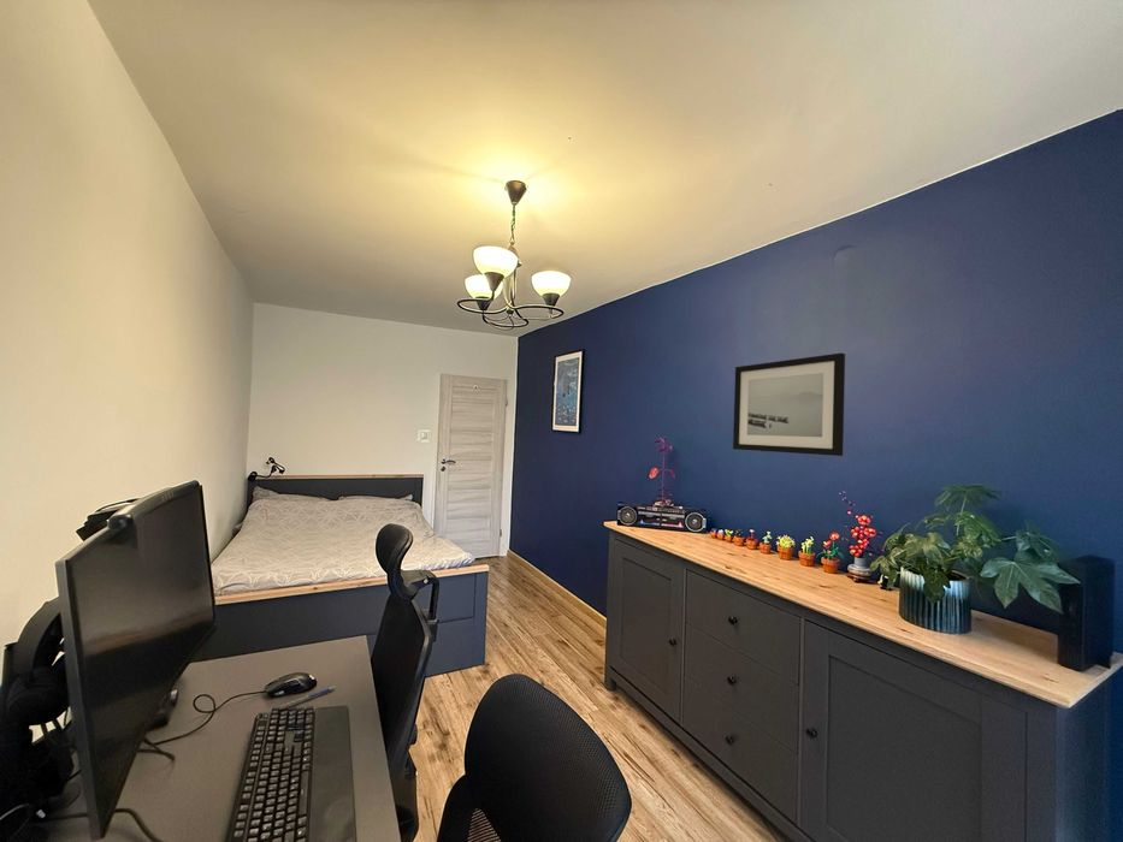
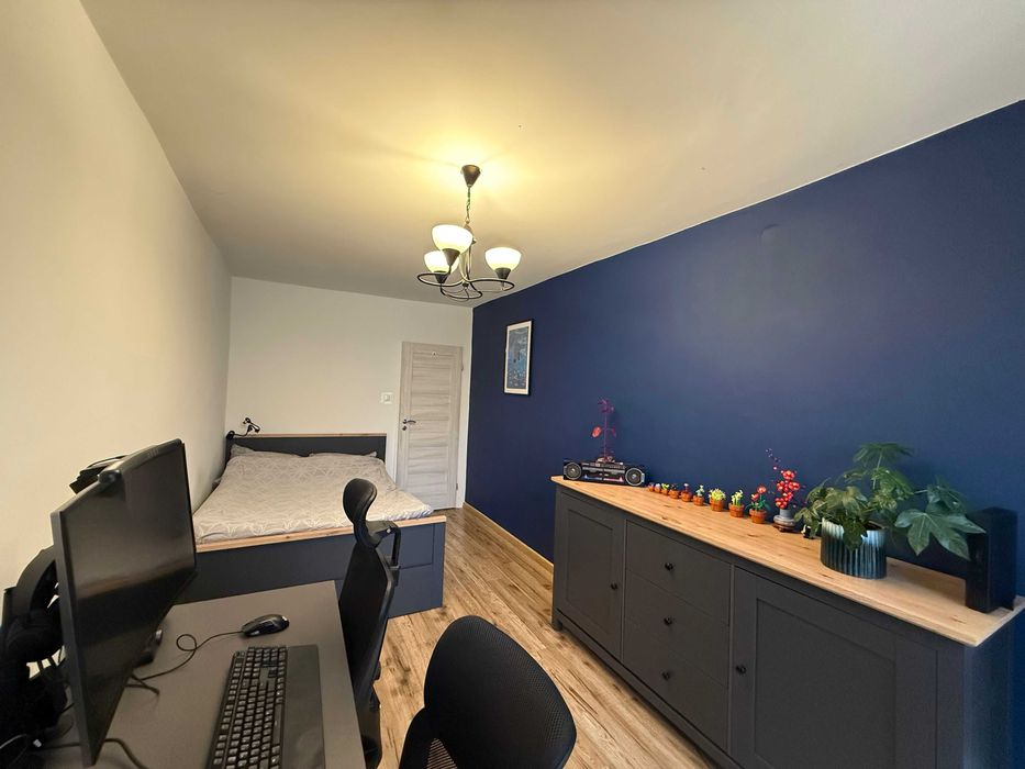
- pen [278,686,337,710]
- wall art [732,352,846,457]
